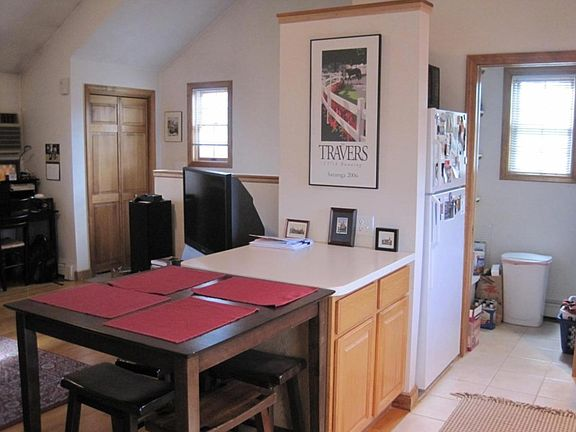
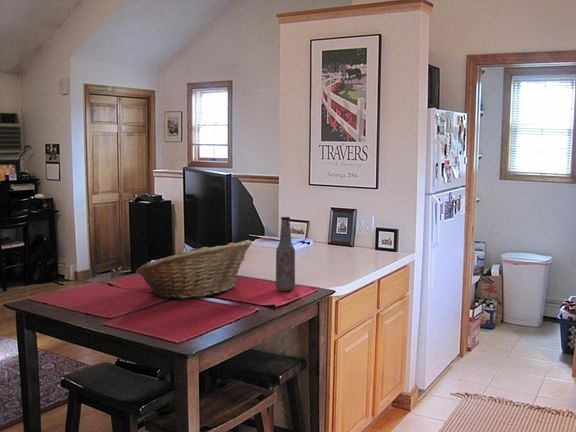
+ bottle [275,216,296,292]
+ fruit basket [135,239,253,300]
